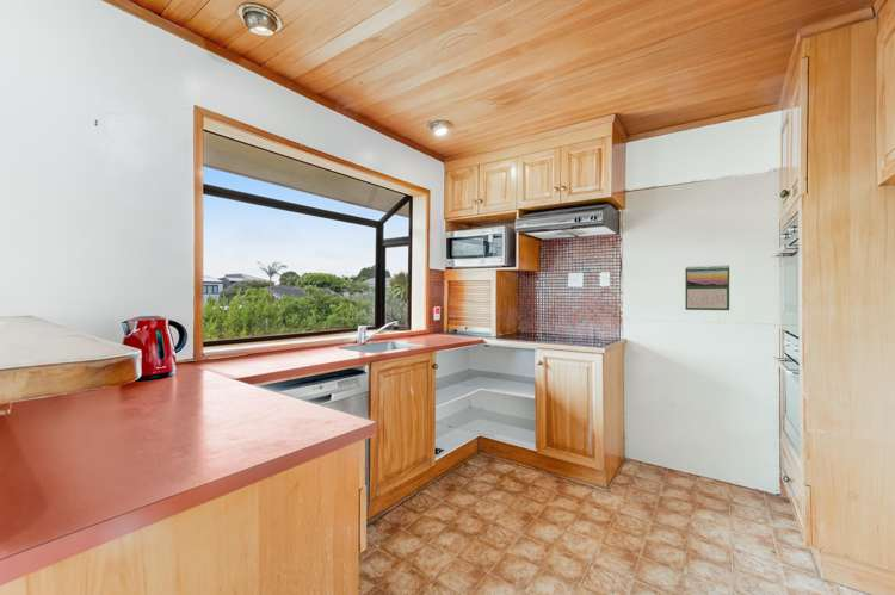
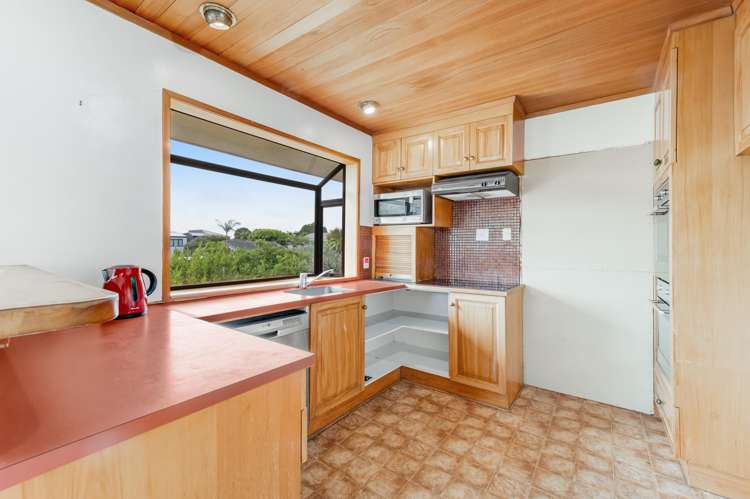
- calendar [684,265,730,311]
